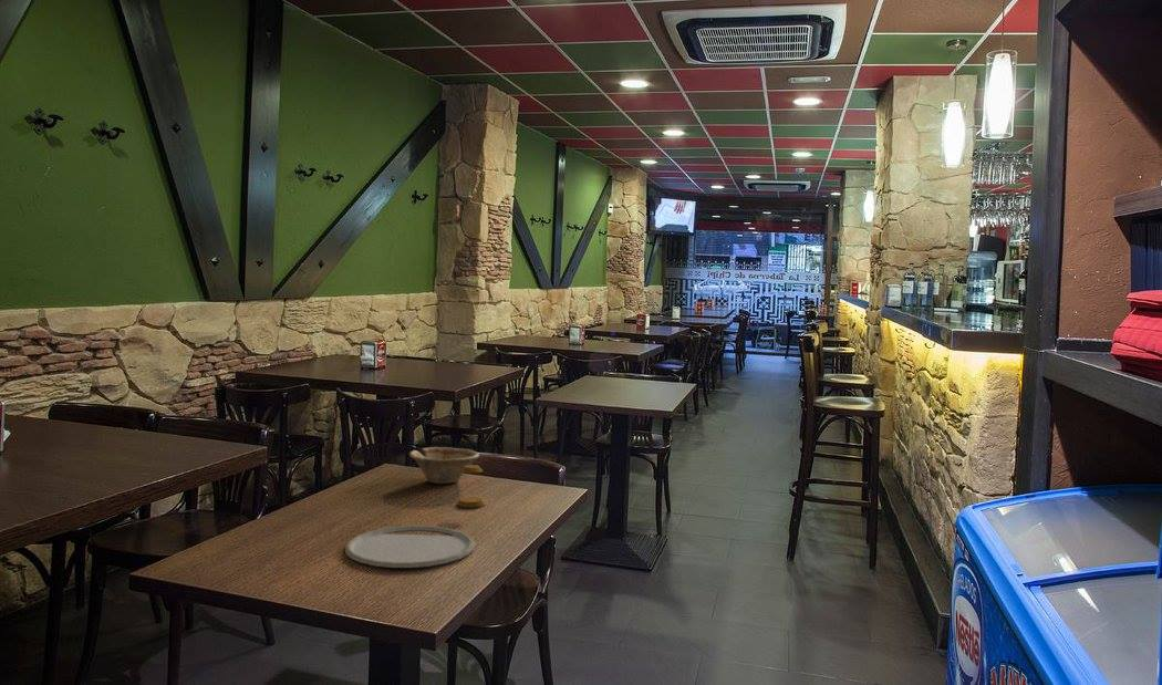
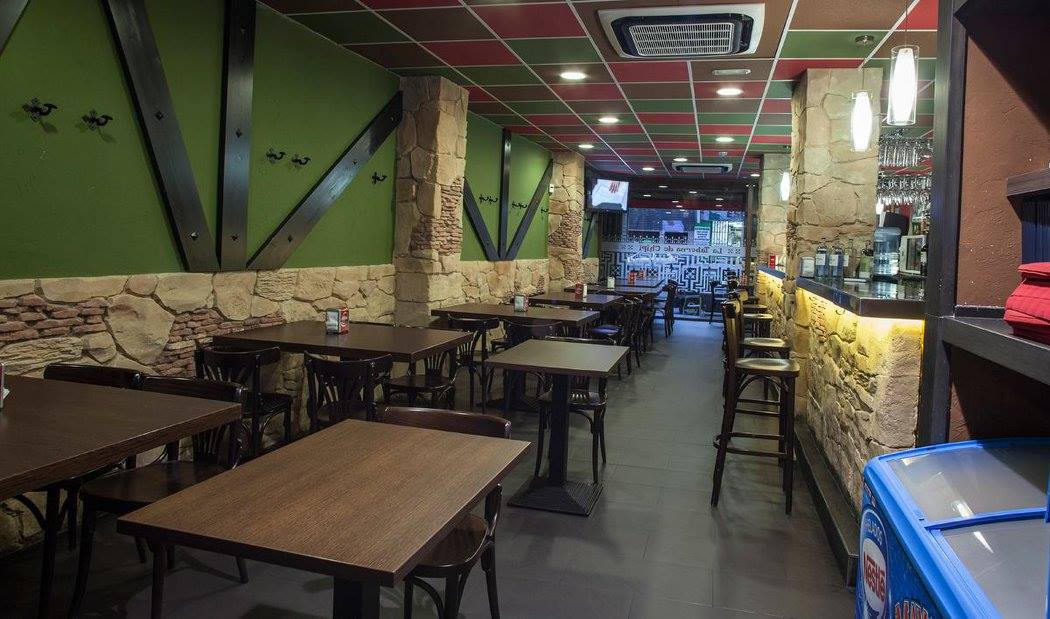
- dish [408,446,480,485]
- plate [344,525,476,569]
- salt shaker [456,464,486,509]
